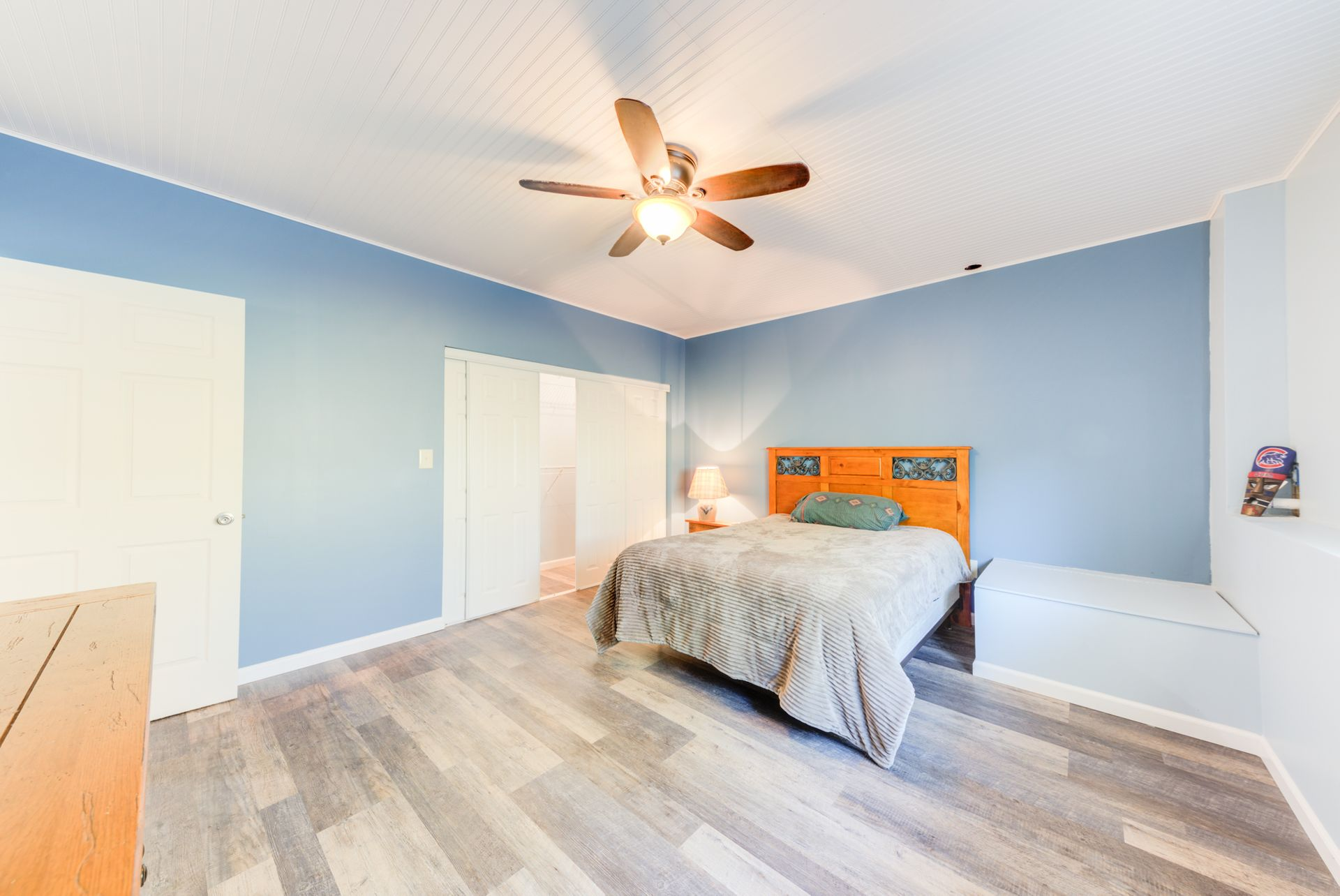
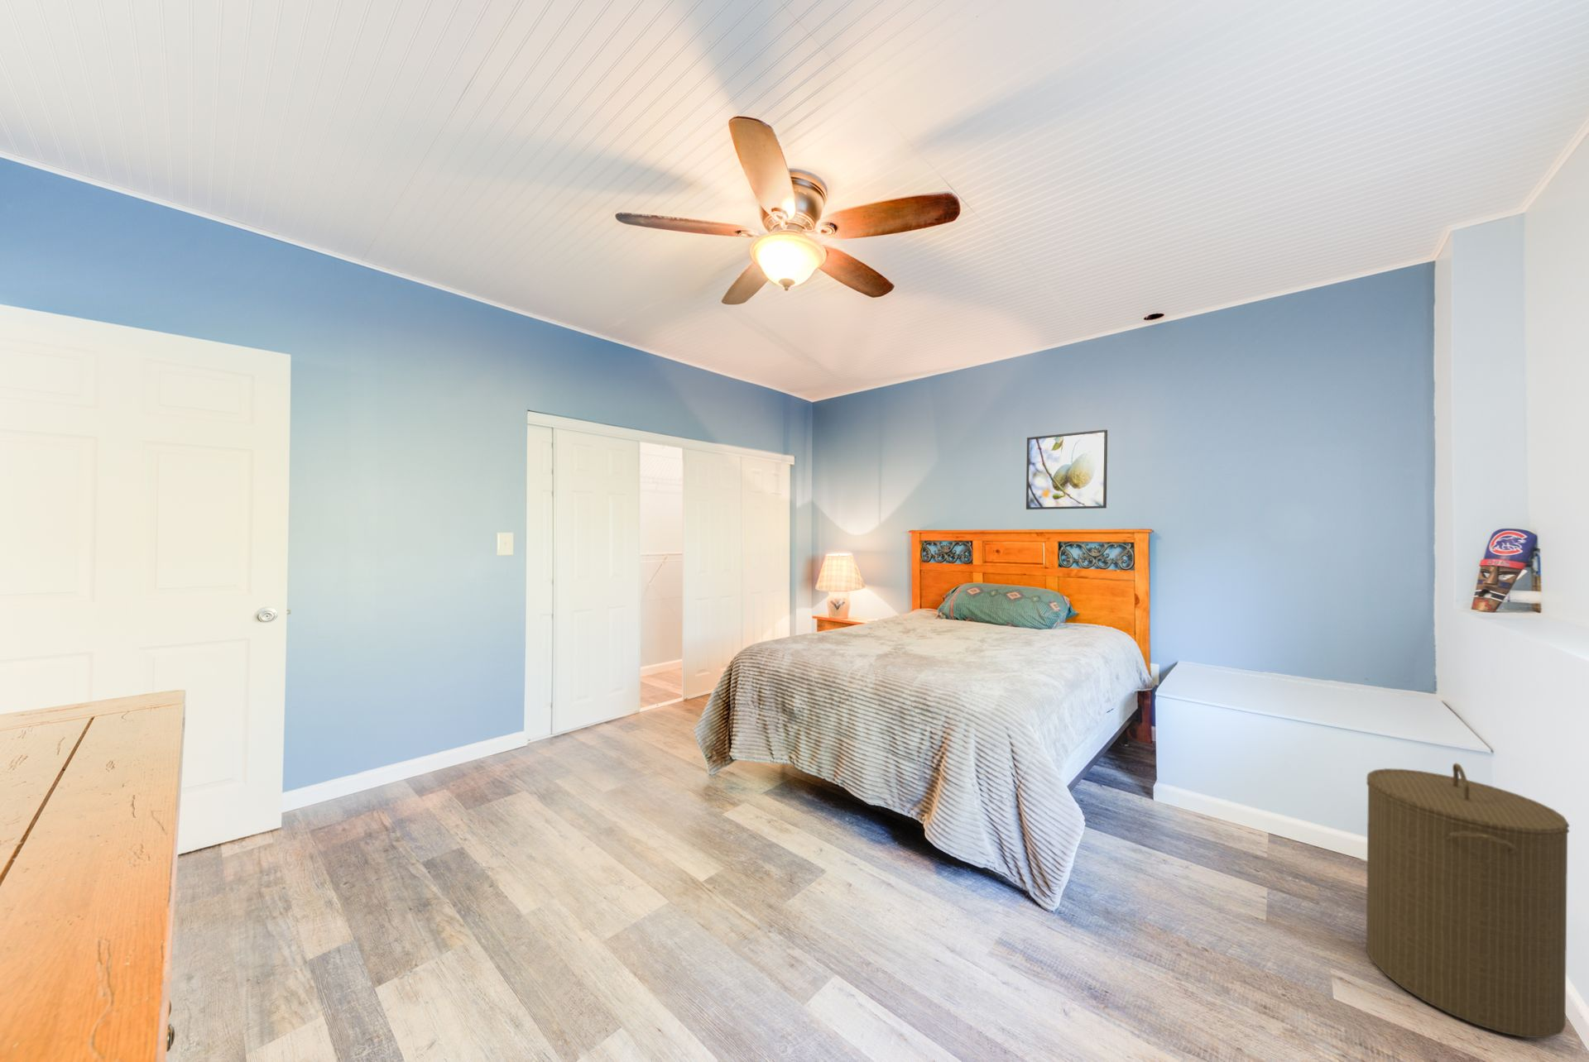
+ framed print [1026,428,1109,511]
+ laundry hamper [1366,762,1571,1038]
